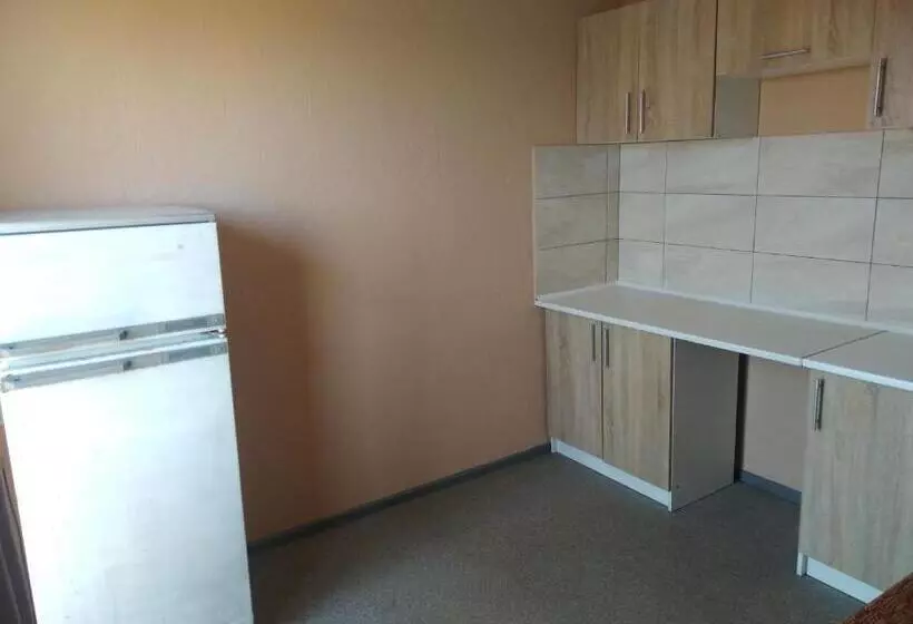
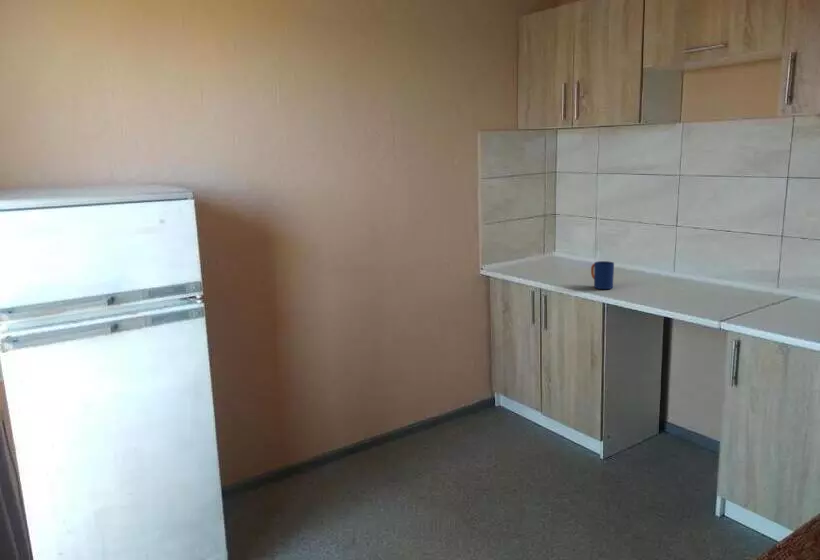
+ mug [590,260,615,290]
